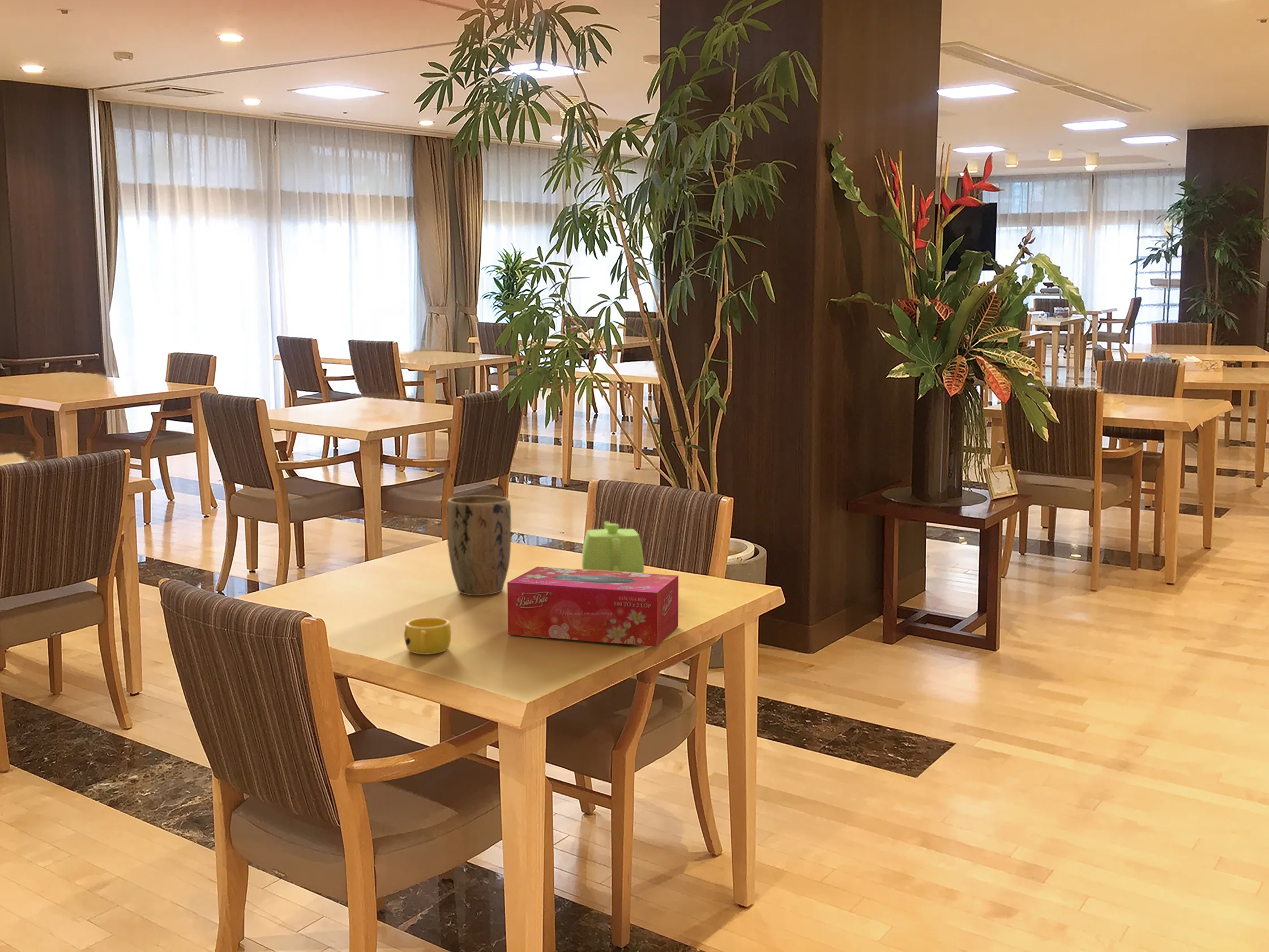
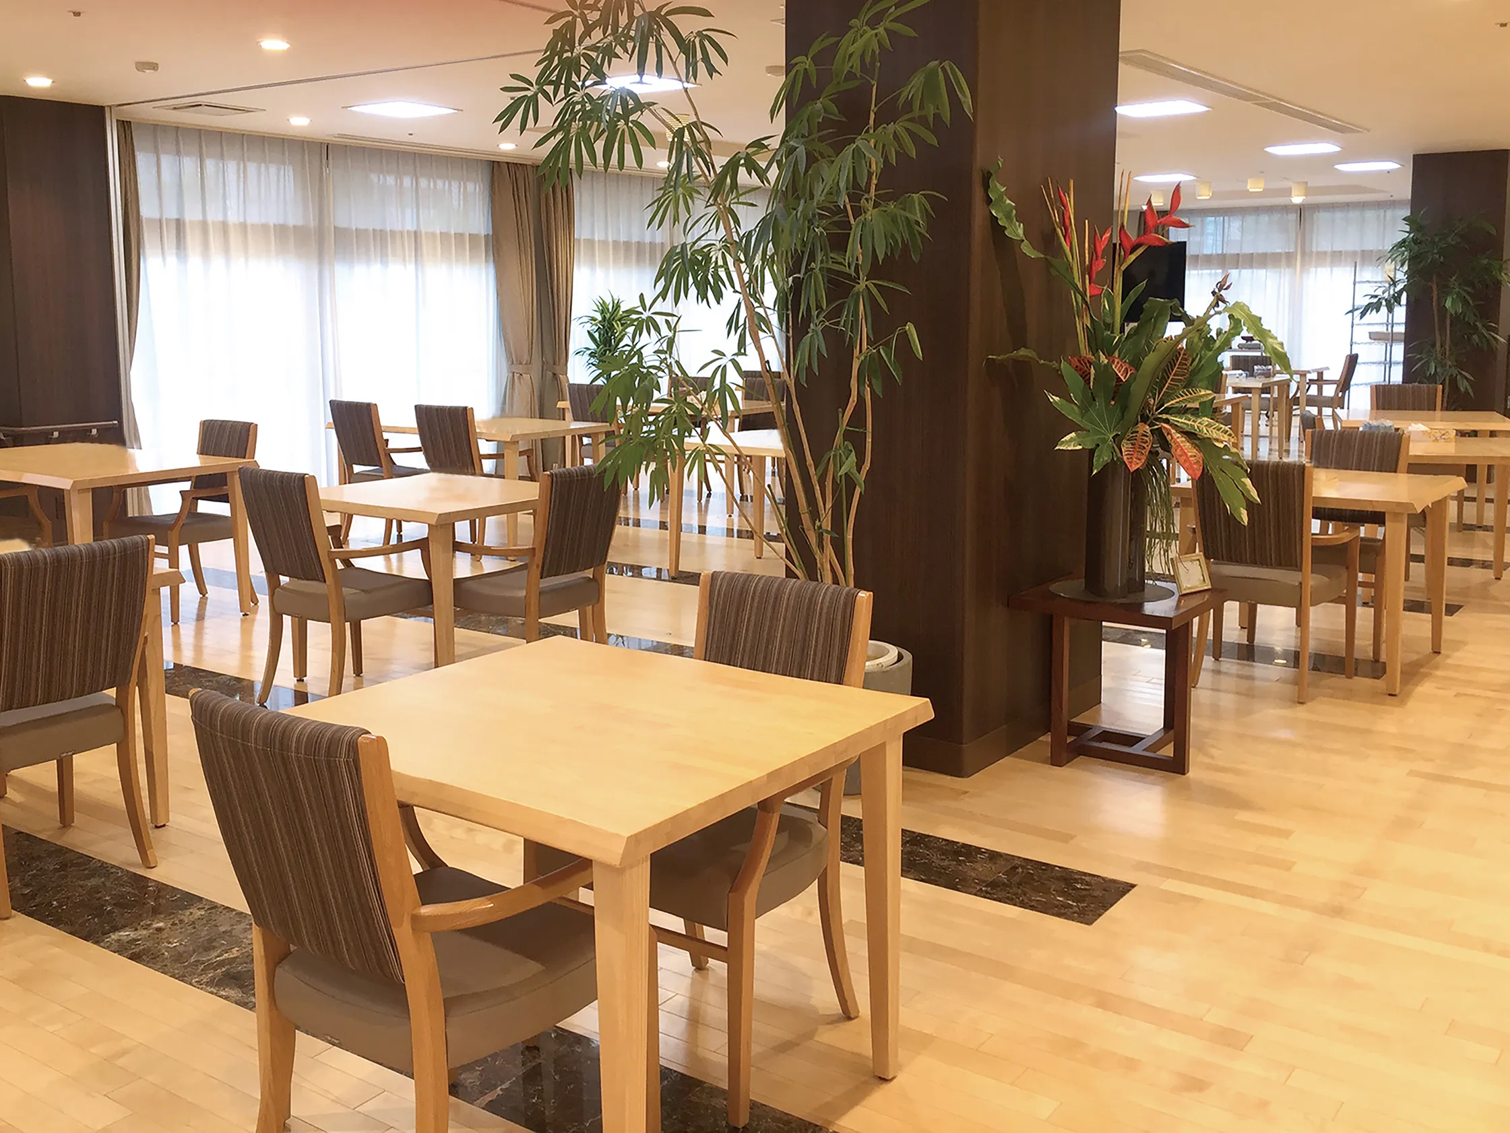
- cup [404,617,452,655]
- teapot [582,520,644,573]
- tissue box [507,566,679,647]
- plant pot [446,494,512,596]
